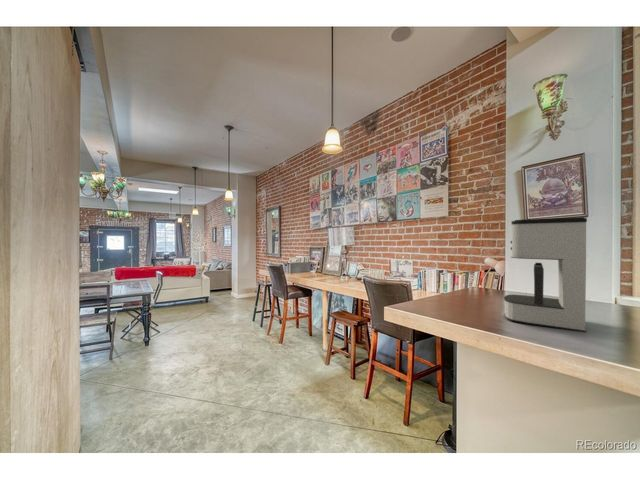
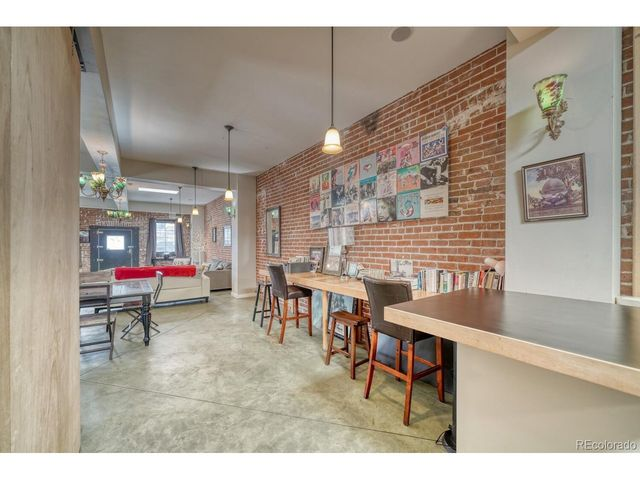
- coffee maker [503,216,588,333]
